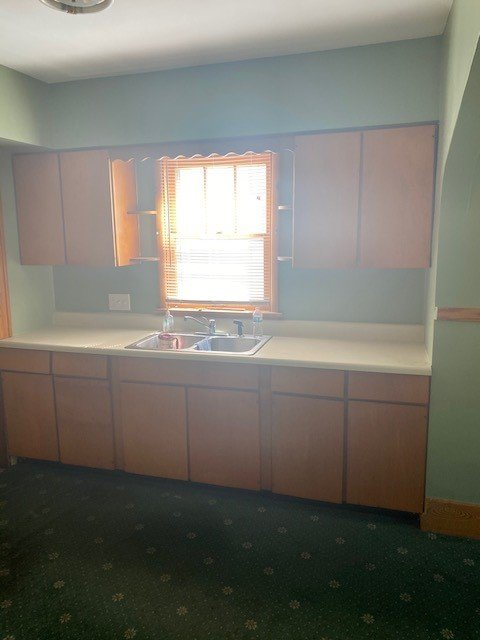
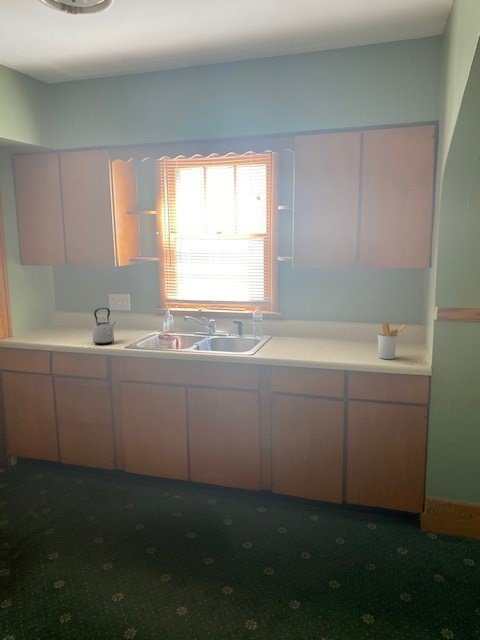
+ kettle [92,307,117,345]
+ utensil holder [377,321,407,360]
